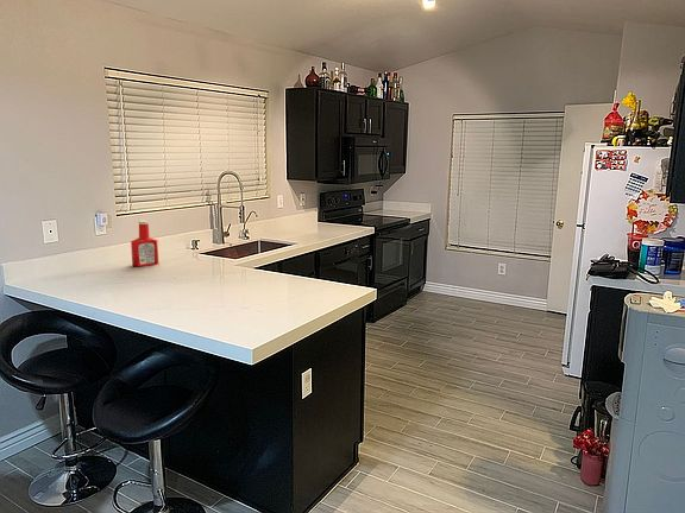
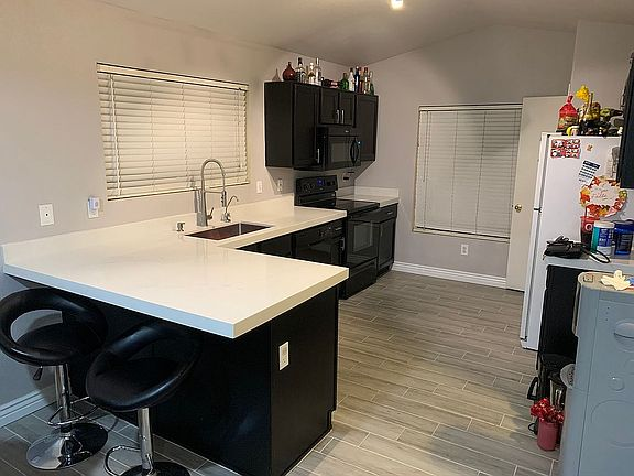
- soap bottle [130,220,159,268]
